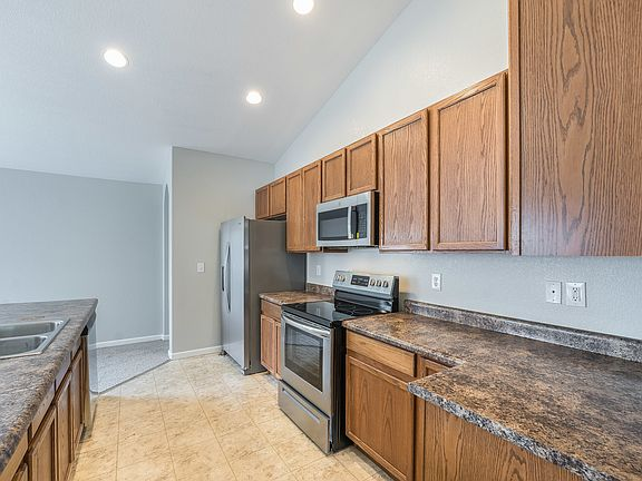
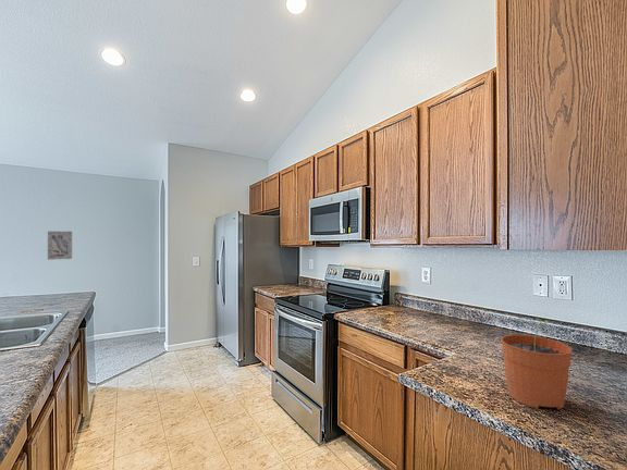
+ wall art [47,231,73,261]
+ plant pot [500,318,573,410]
